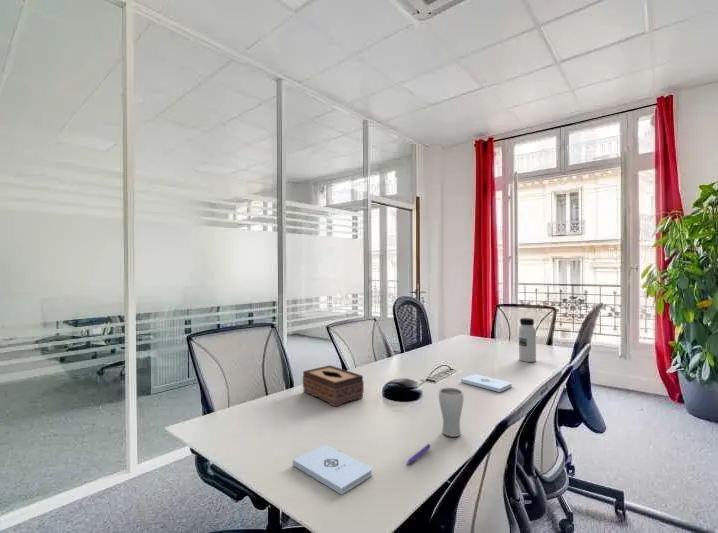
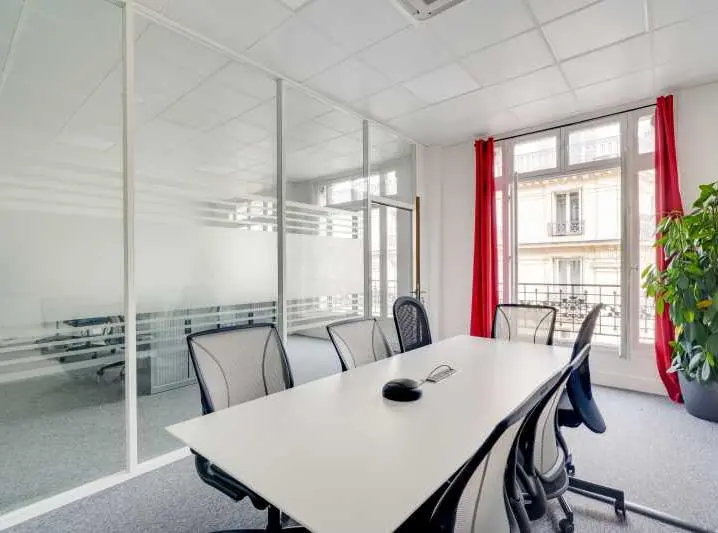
- water bottle [518,317,537,363]
- drinking glass [438,387,465,438]
- pen [406,443,431,465]
- tissue box [302,364,365,407]
- notepad [460,373,513,393]
- notepad [292,444,373,496]
